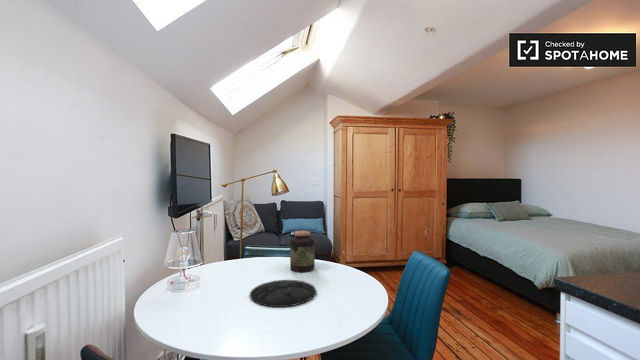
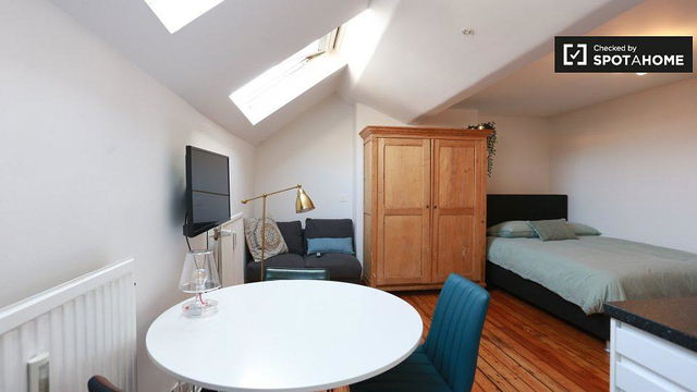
- plate [249,279,317,308]
- jar [289,230,316,273]
